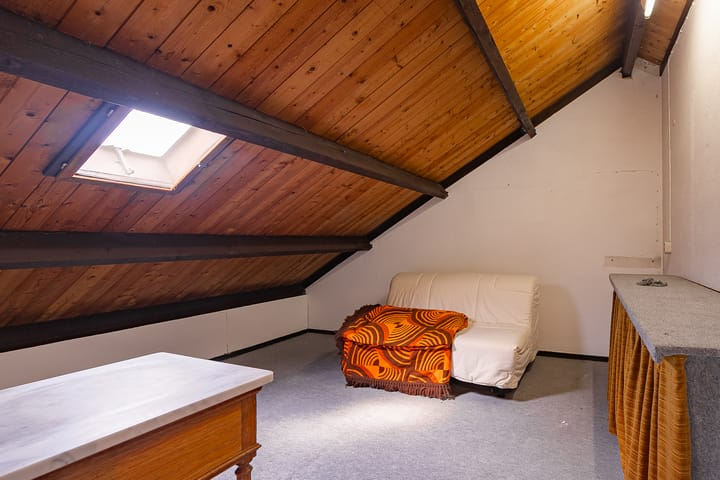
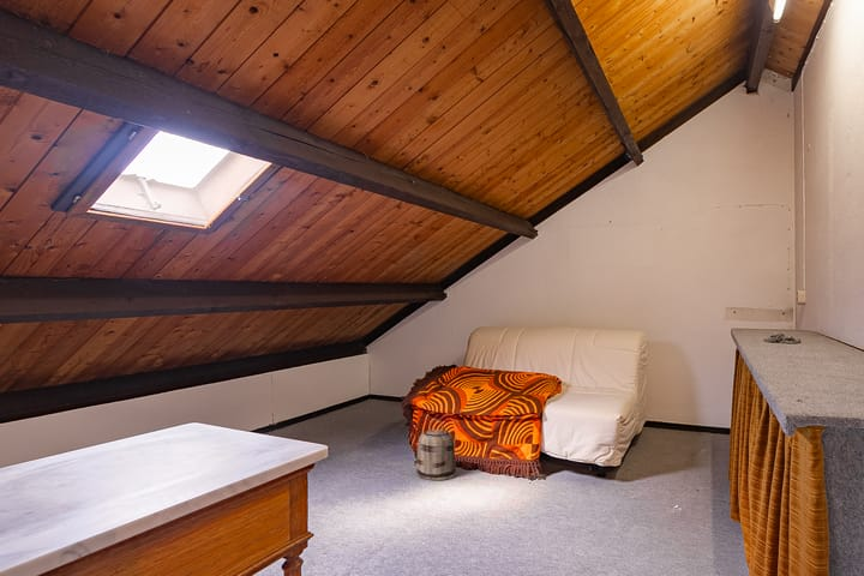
+ basket [415,418,457,481]
